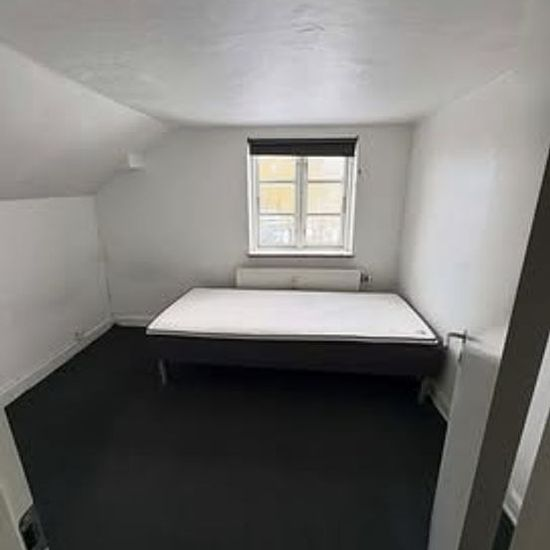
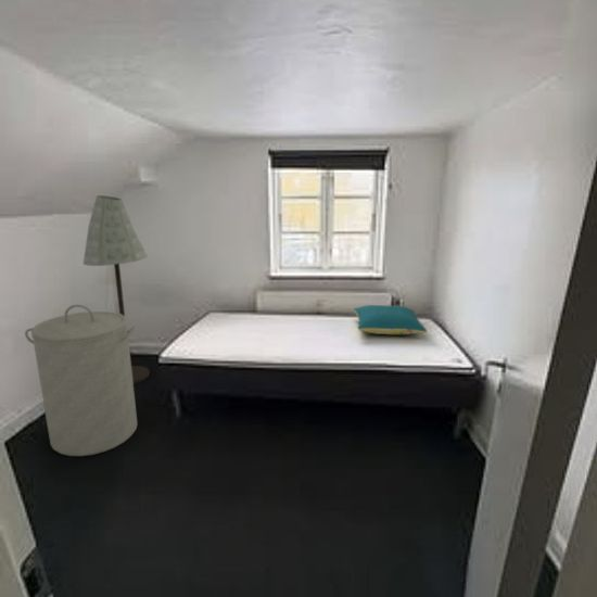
+ pillow [353,304,428,335]
+ laundry hamper [24,304,139,457]
+ floor lamp [82,194,151,385]
